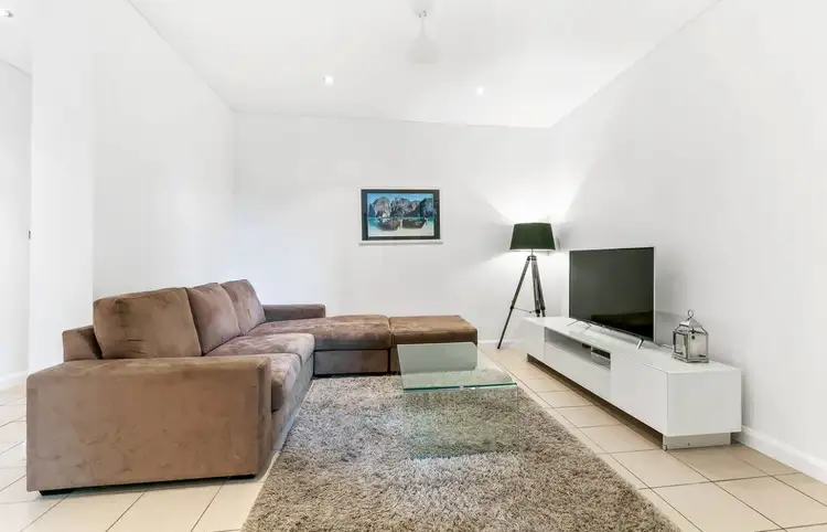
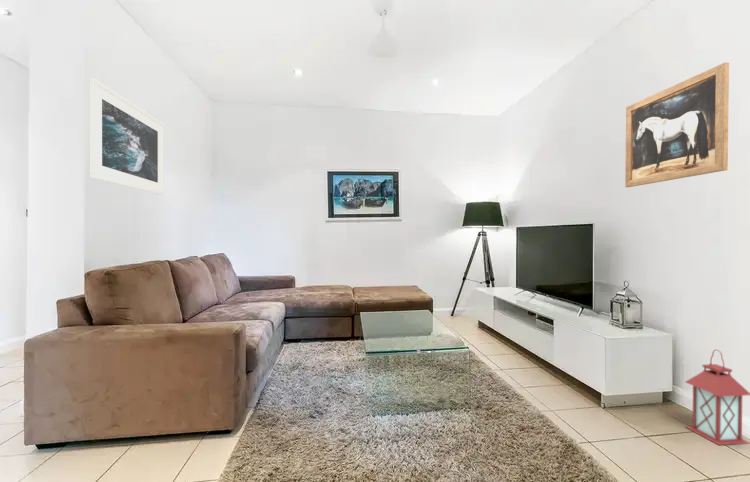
+ wall art [624,61,730,188]
+ lantern [684,349,750,446]
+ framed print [88,77,165,196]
